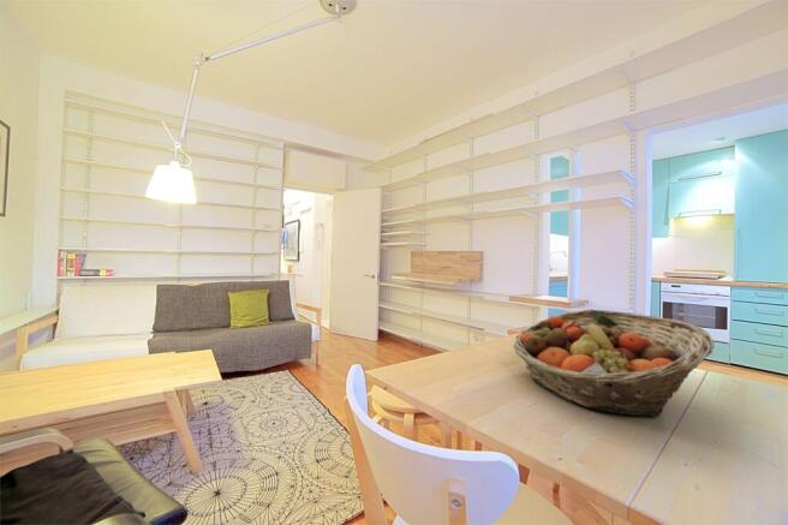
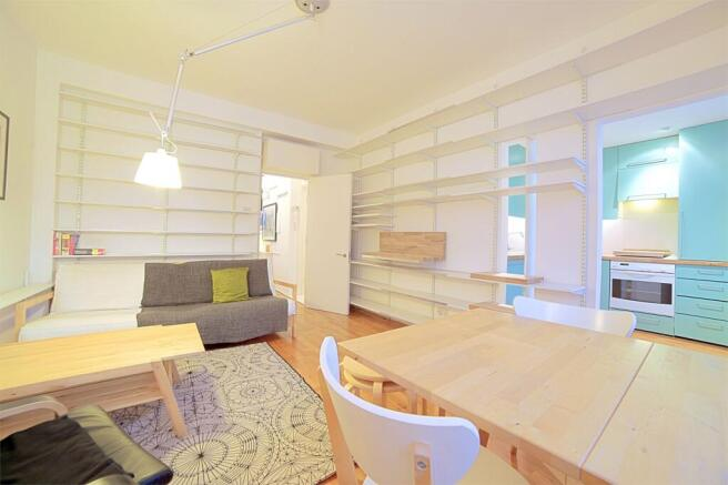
- fruit basket [512,309,715,418]
